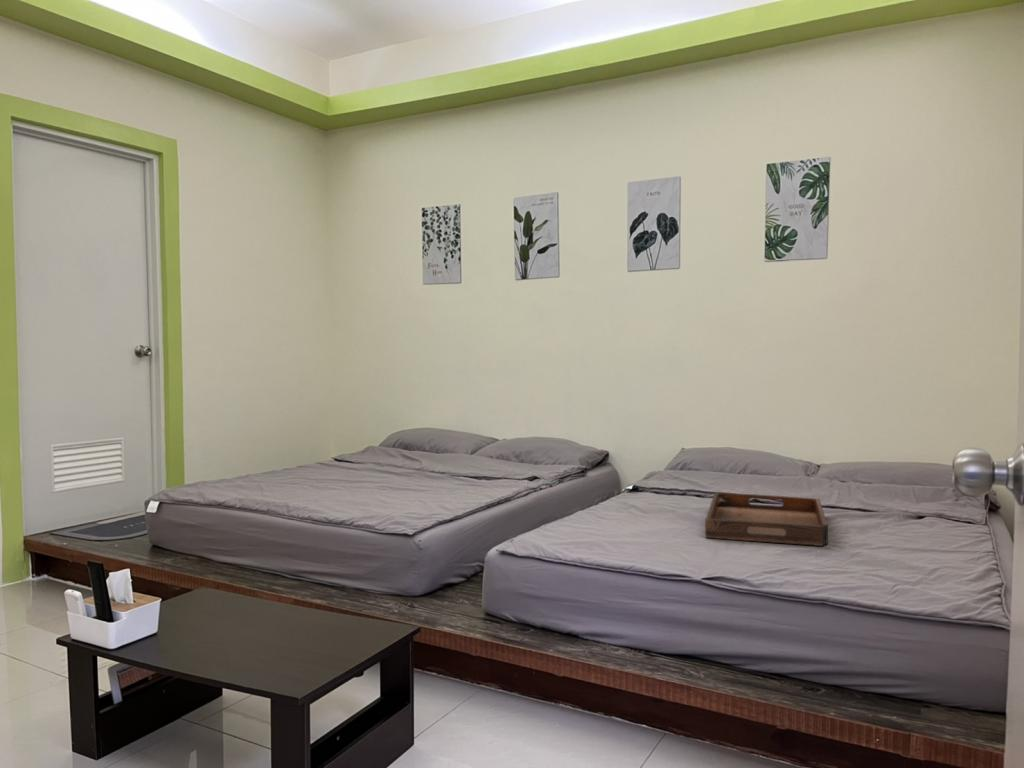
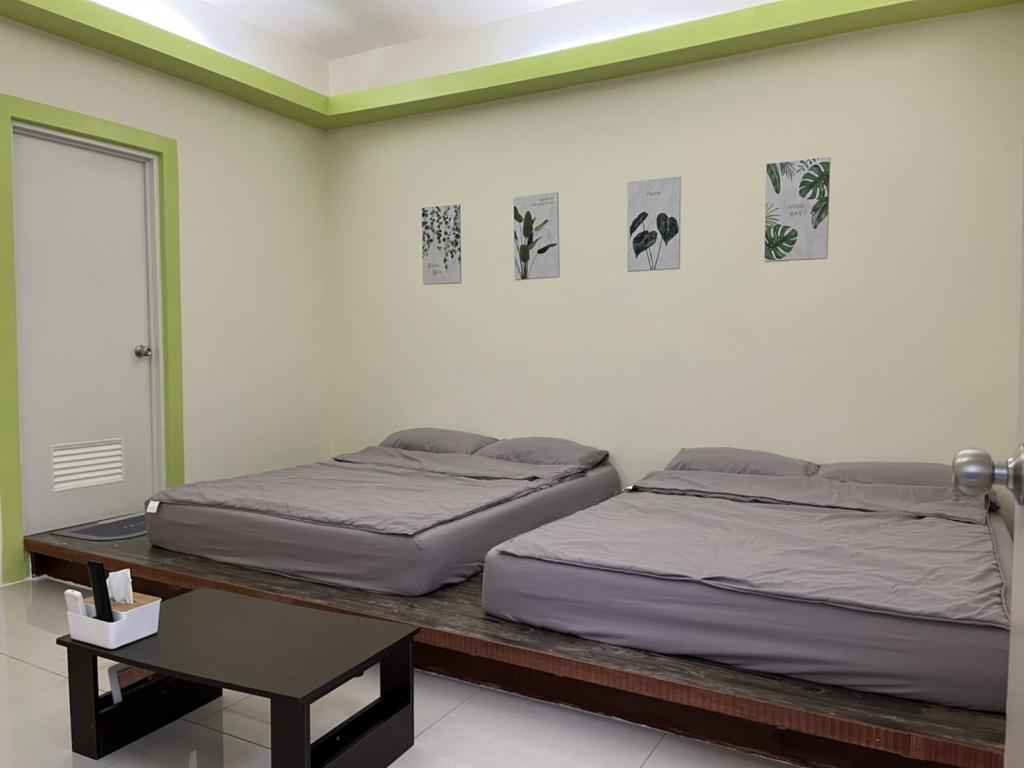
- serving tray [704,492,829,547]
